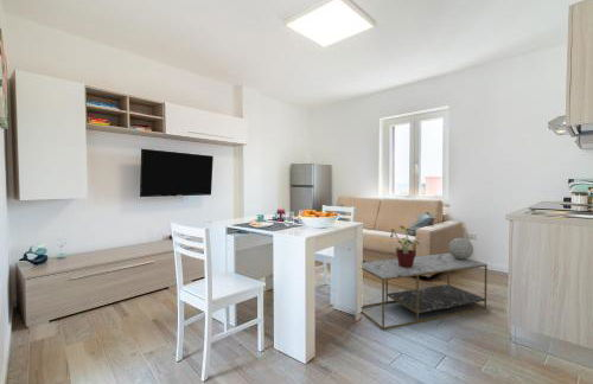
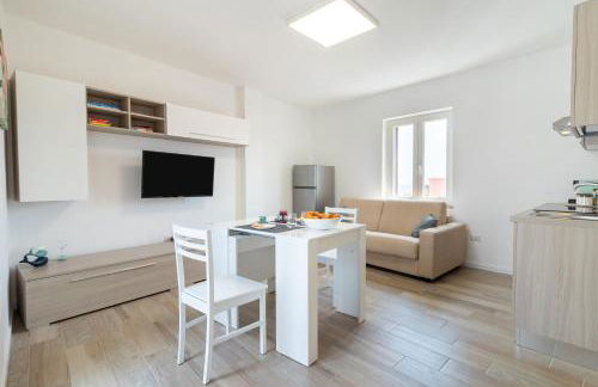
- potted plant [389,225,421,268]
- coffee table [359,252,489,331]
- decorative sphere [448,237,474,260]
